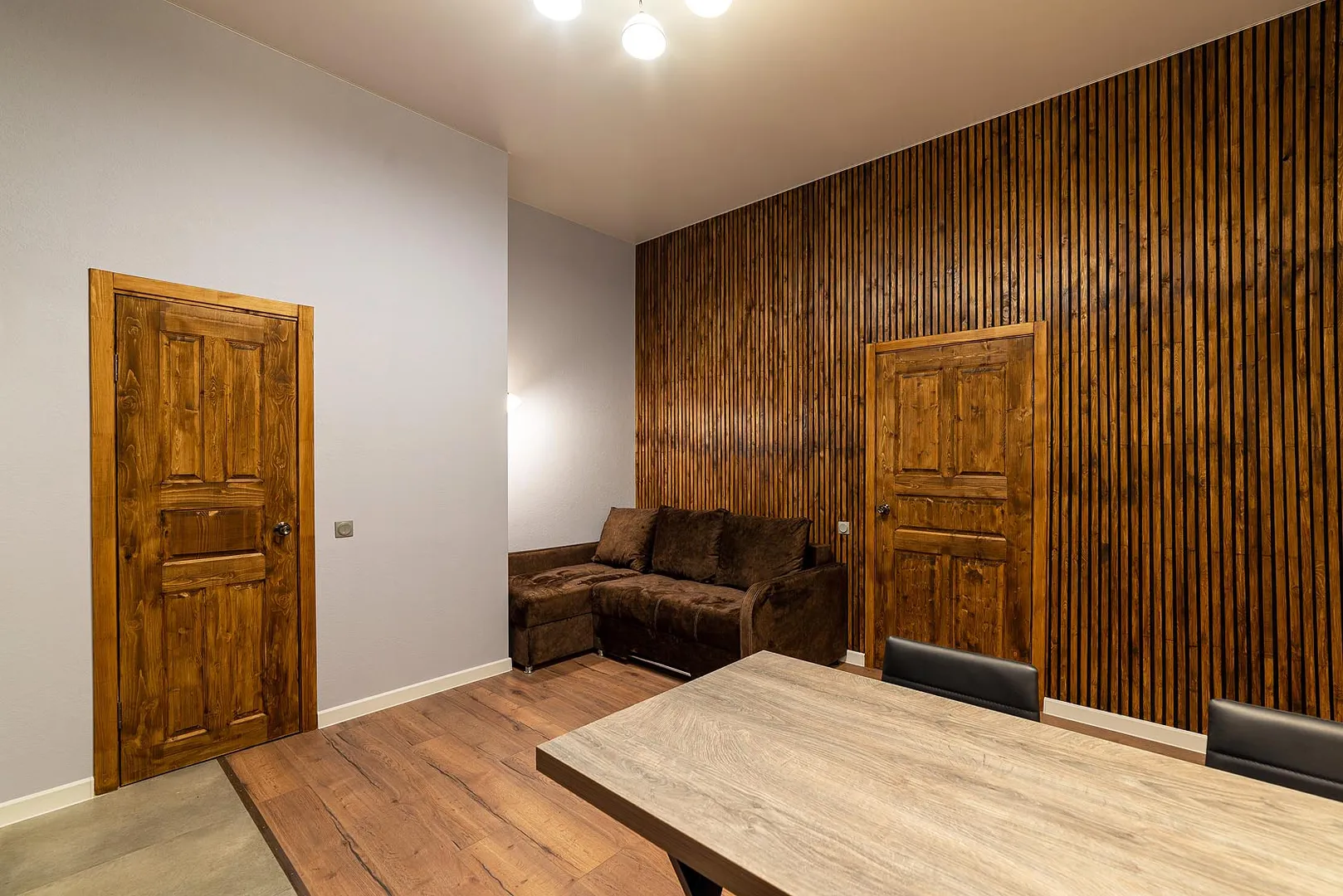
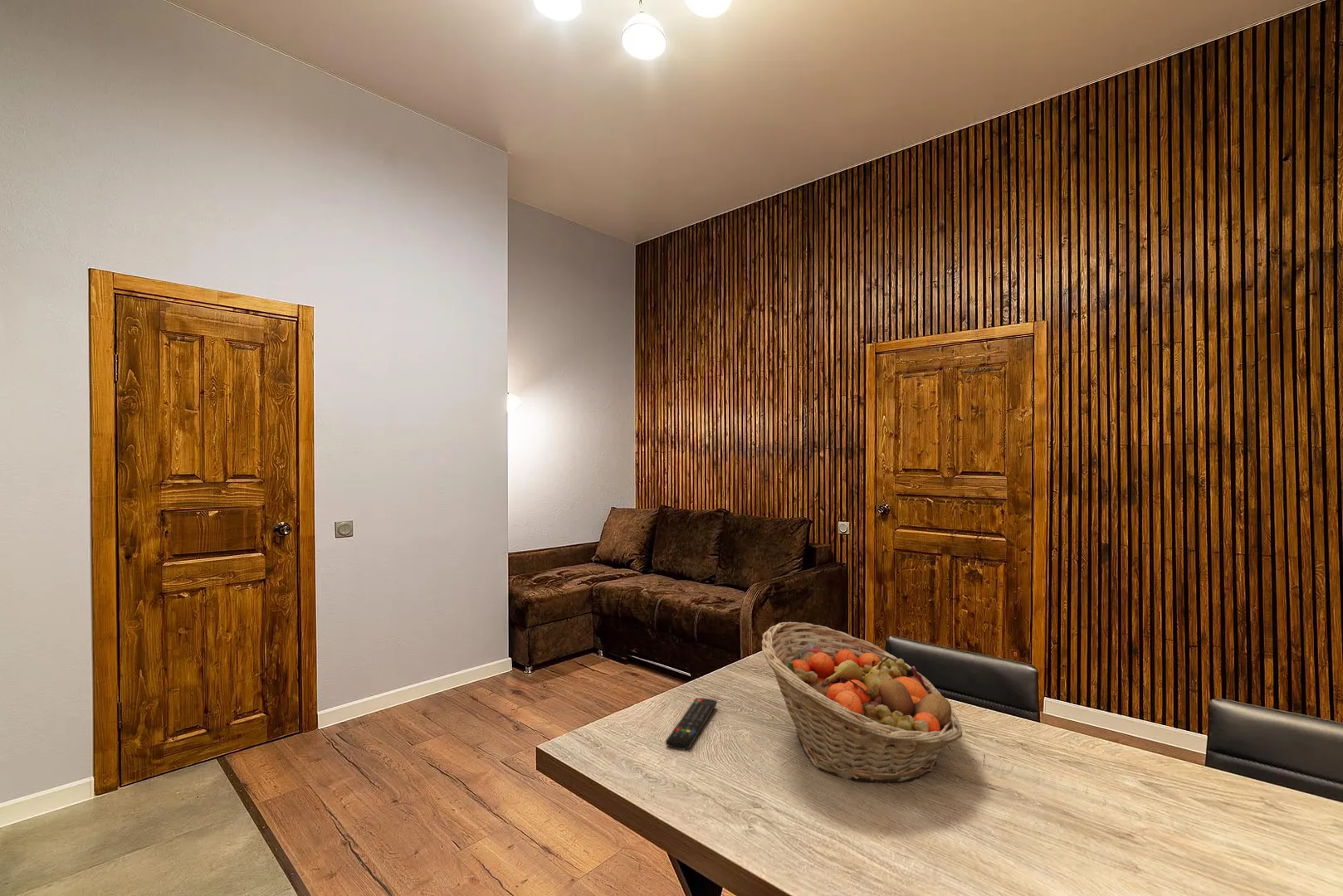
+ fruit basket [761,621,963,784]
+ remote control [665,697,718,751]
